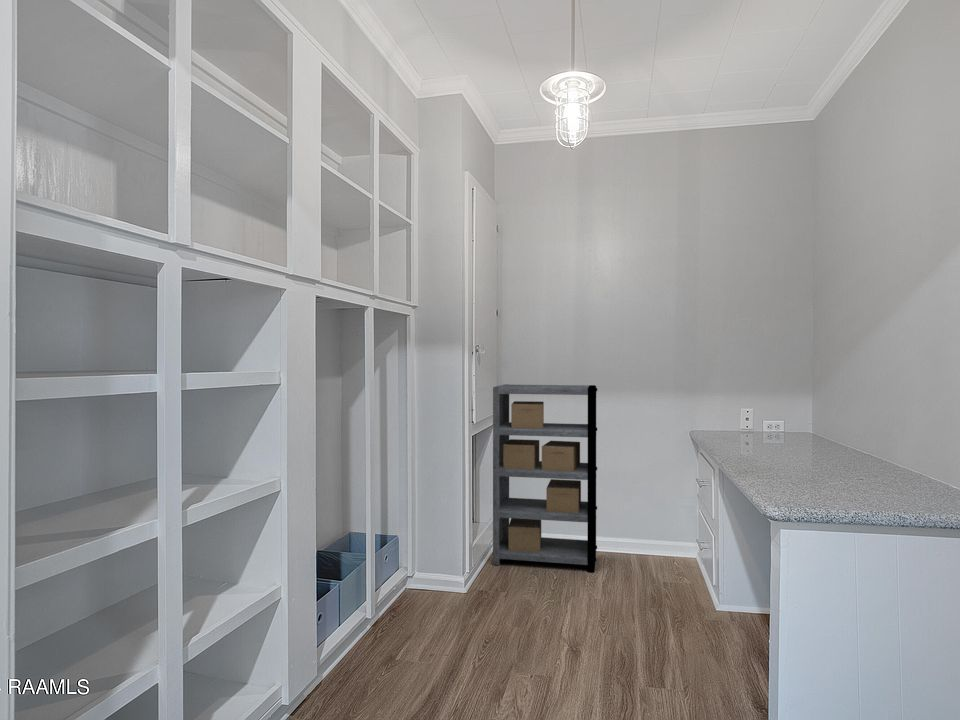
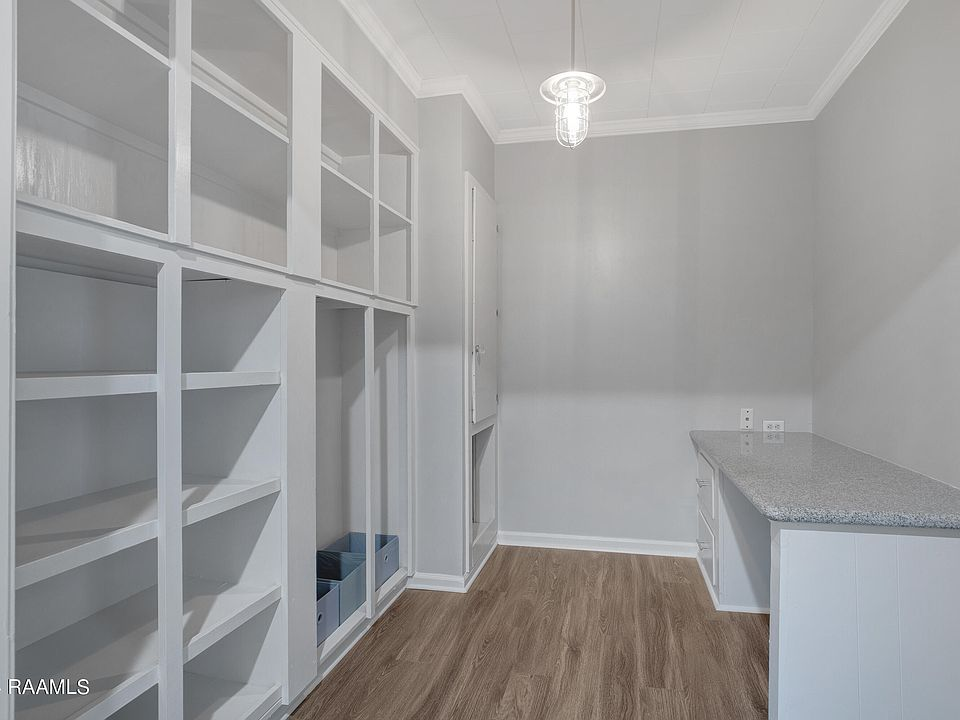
- shelving unit [492,383,598,573]
